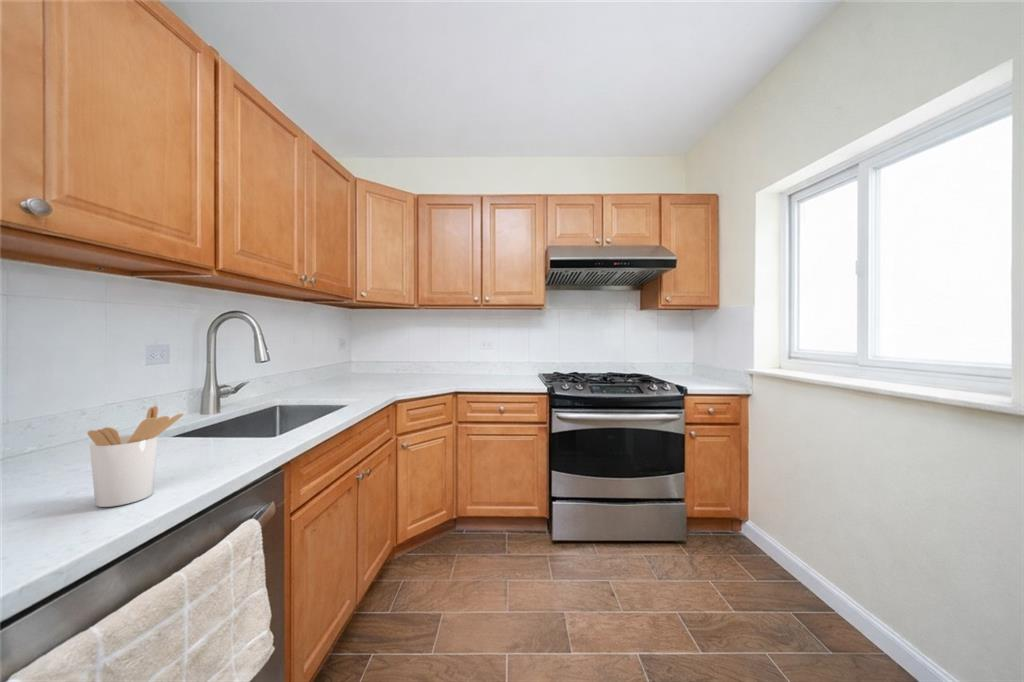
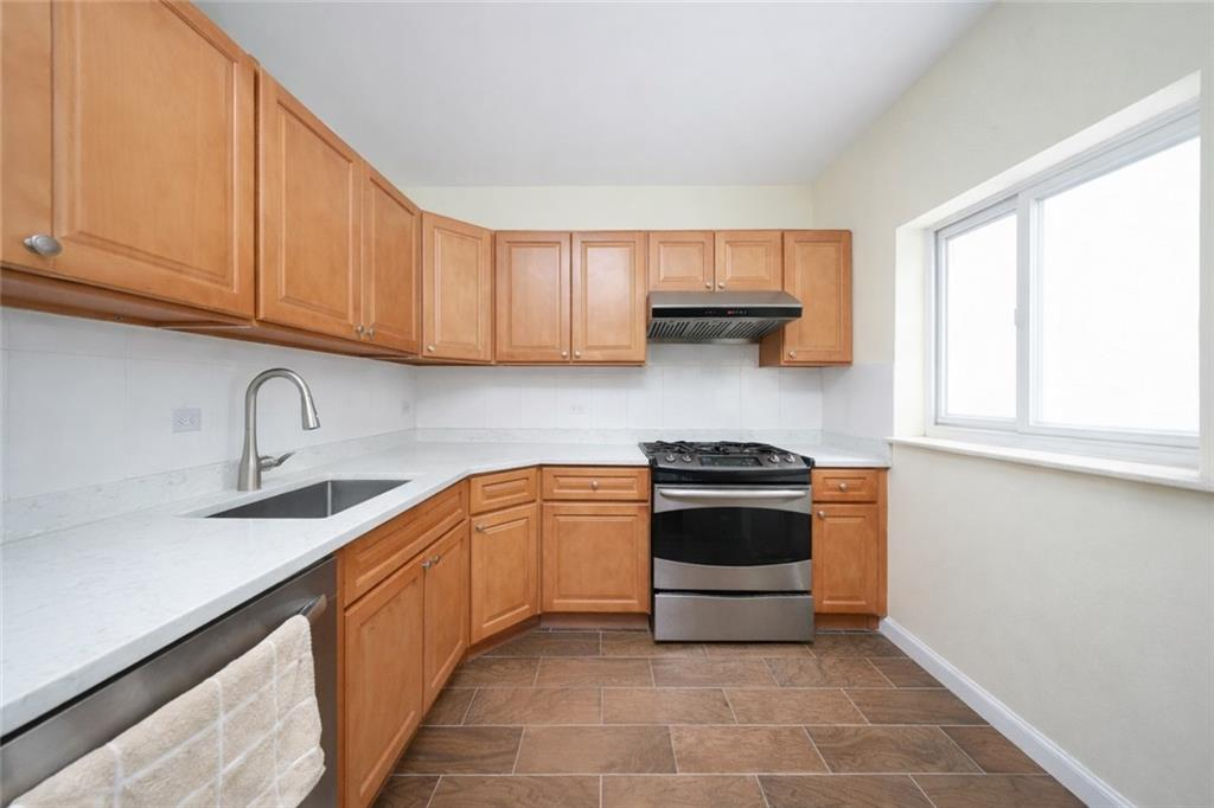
- utensil holder [86,405,184,508]
